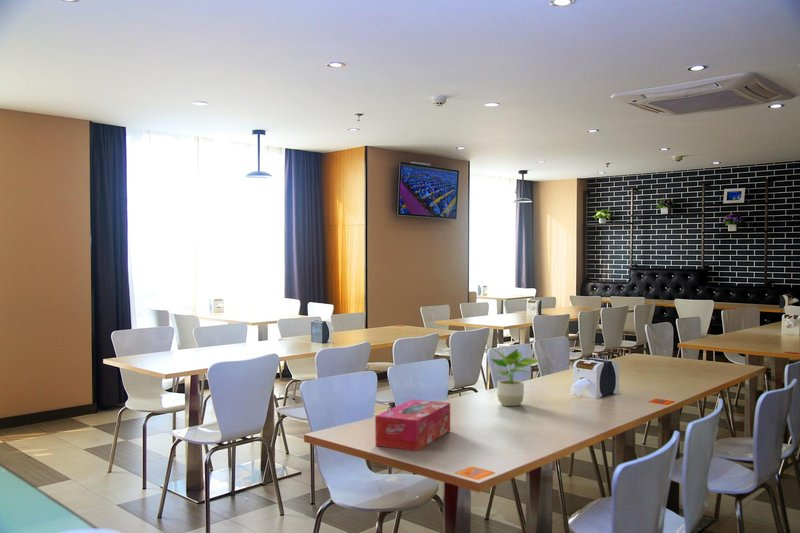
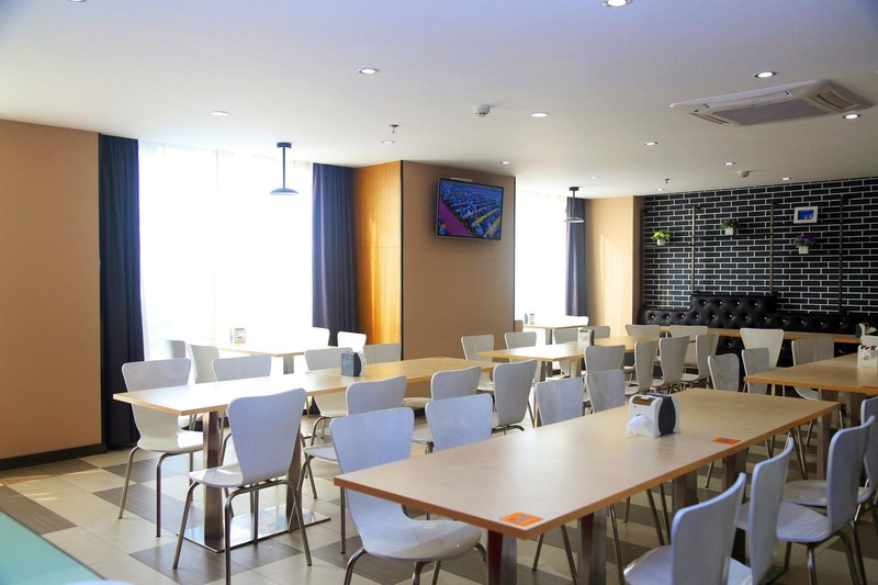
- tissue box [374,398,451,452]
- potted plant [489,346,542,407]
